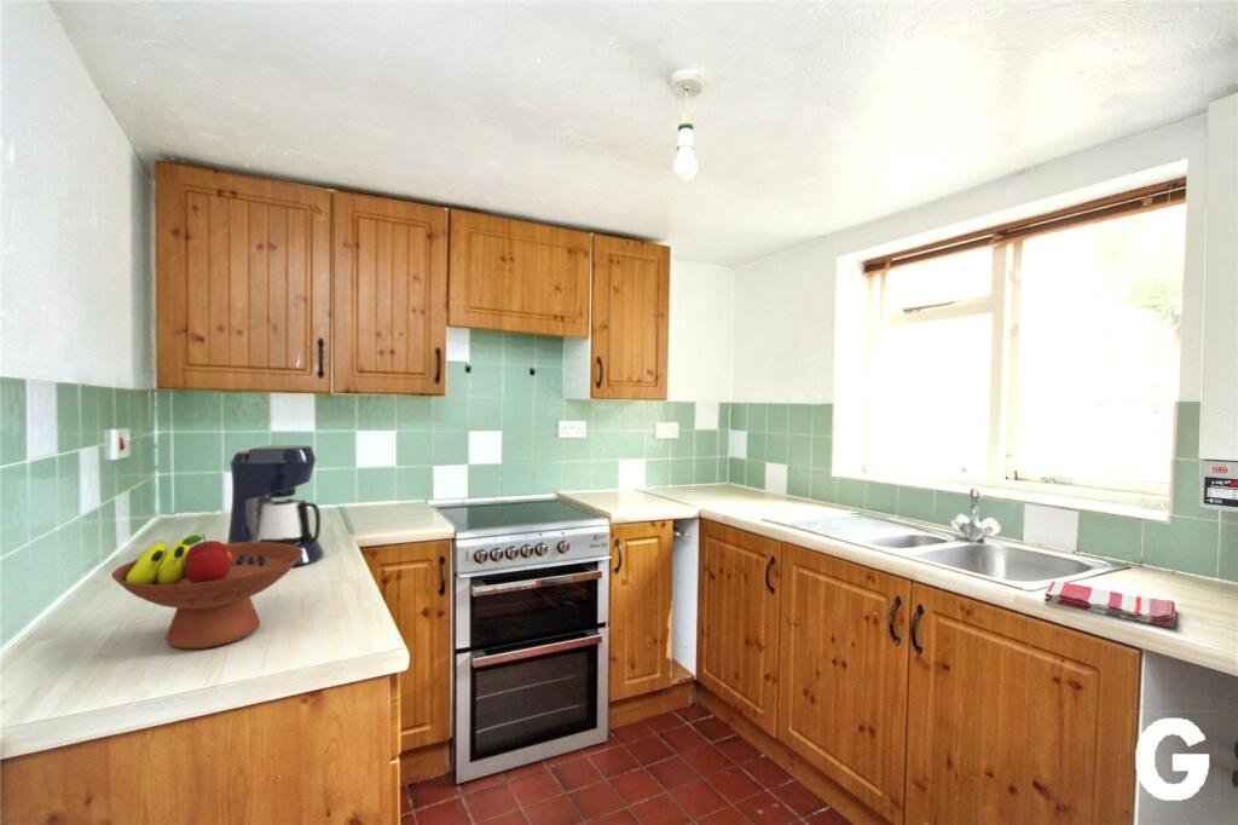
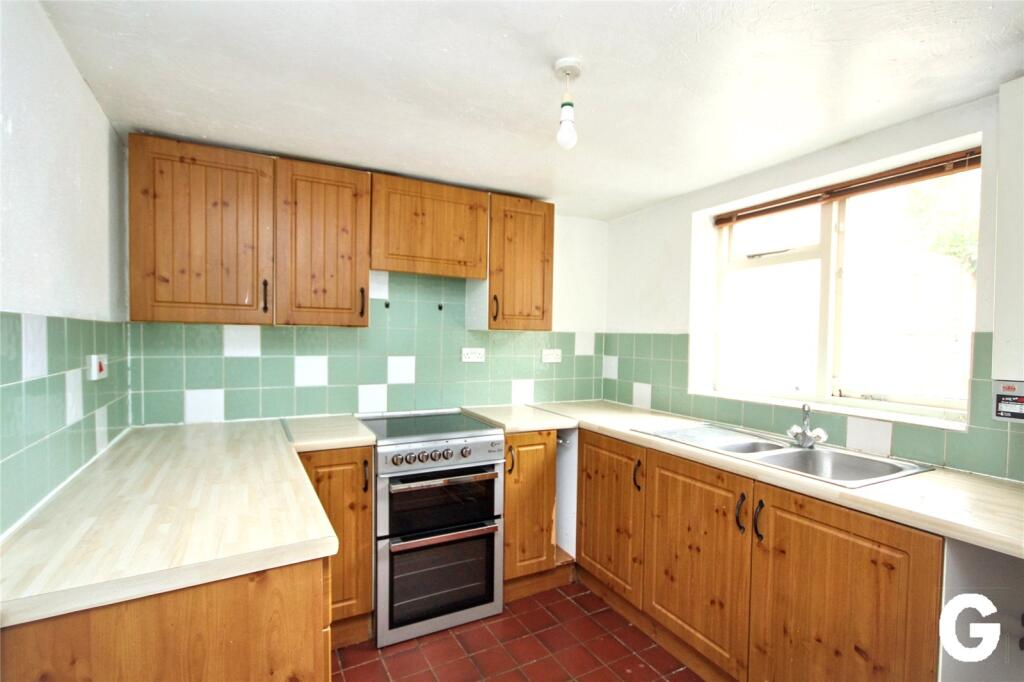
- dish towel [1042,581,1176,629]
- coffee maker [226,444,325,567]
- fruit bowl [110,533,303,651]
